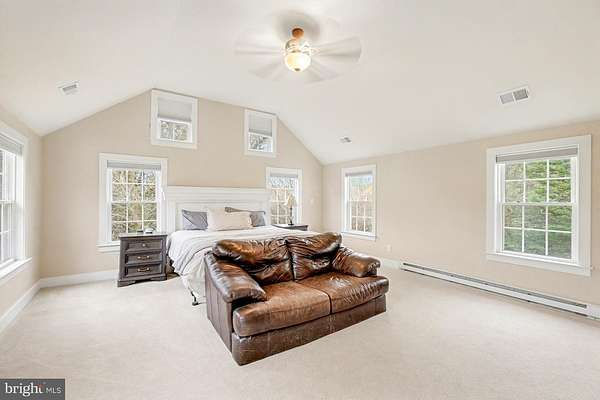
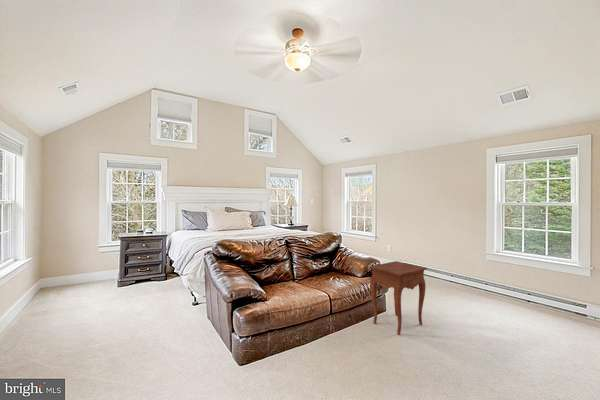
+ side table [369,260,428,336]
